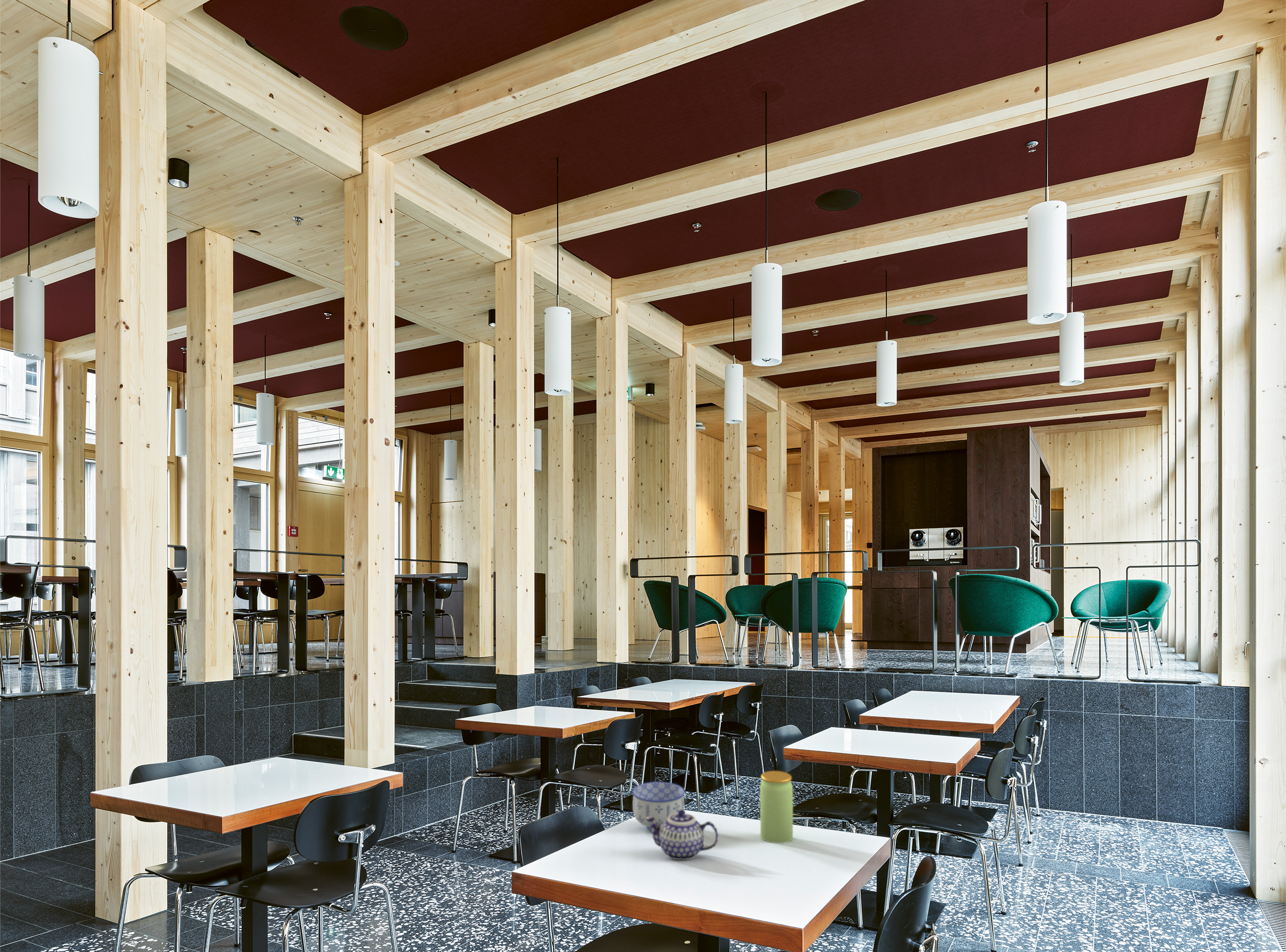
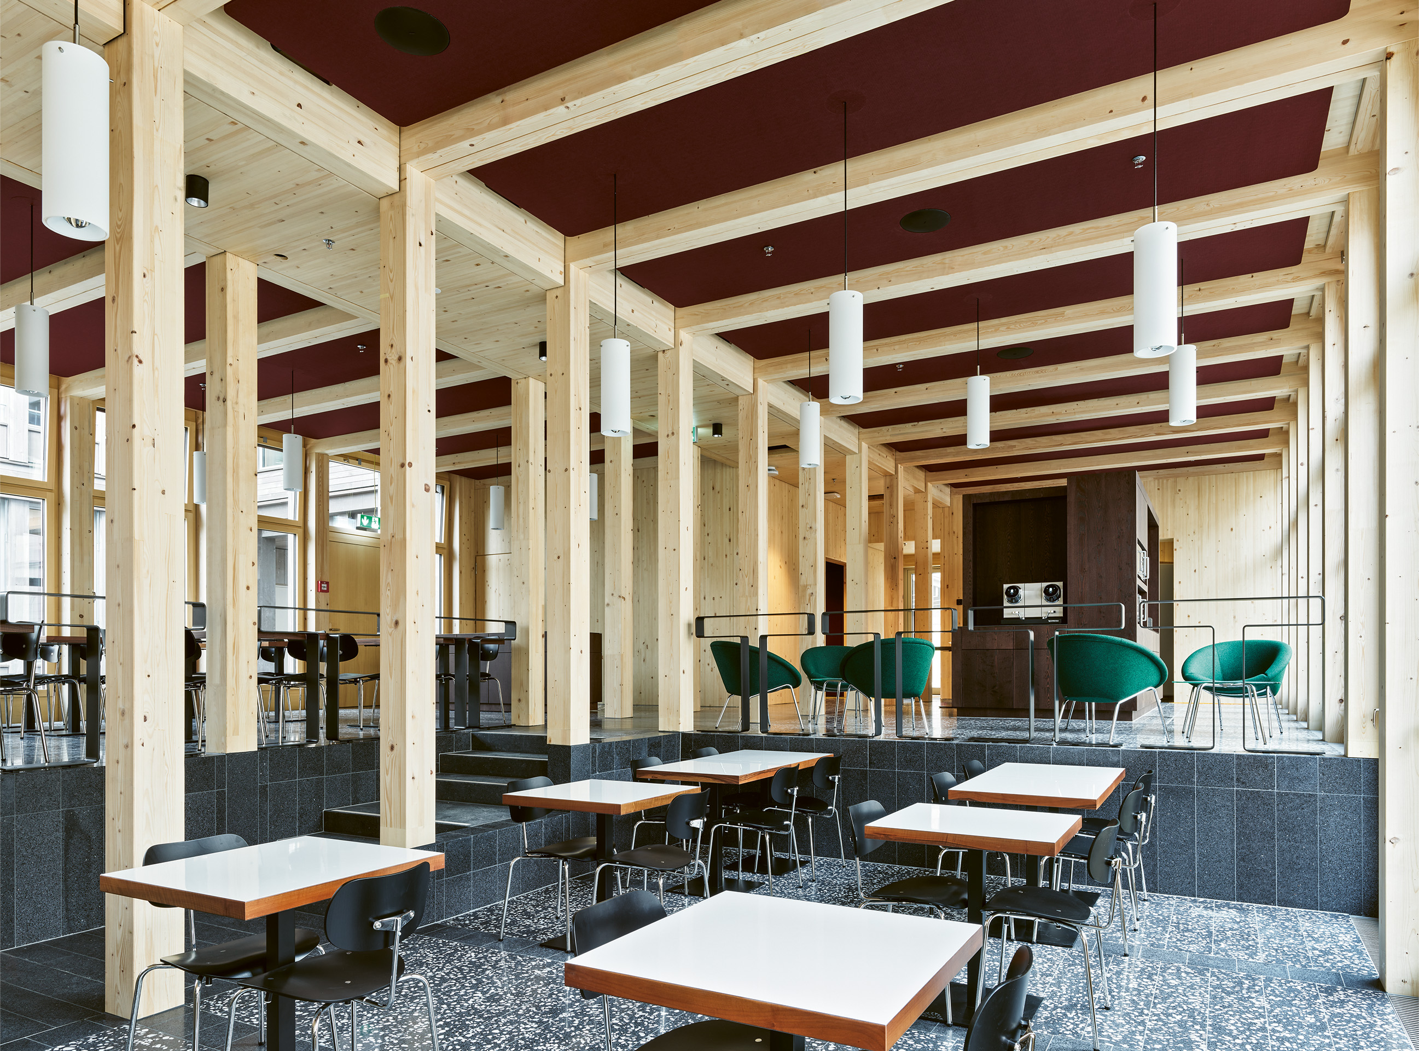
- jar [760,771,793,843]
- bowl [632,781,685,831]
- teapot [645,810,719,860]
